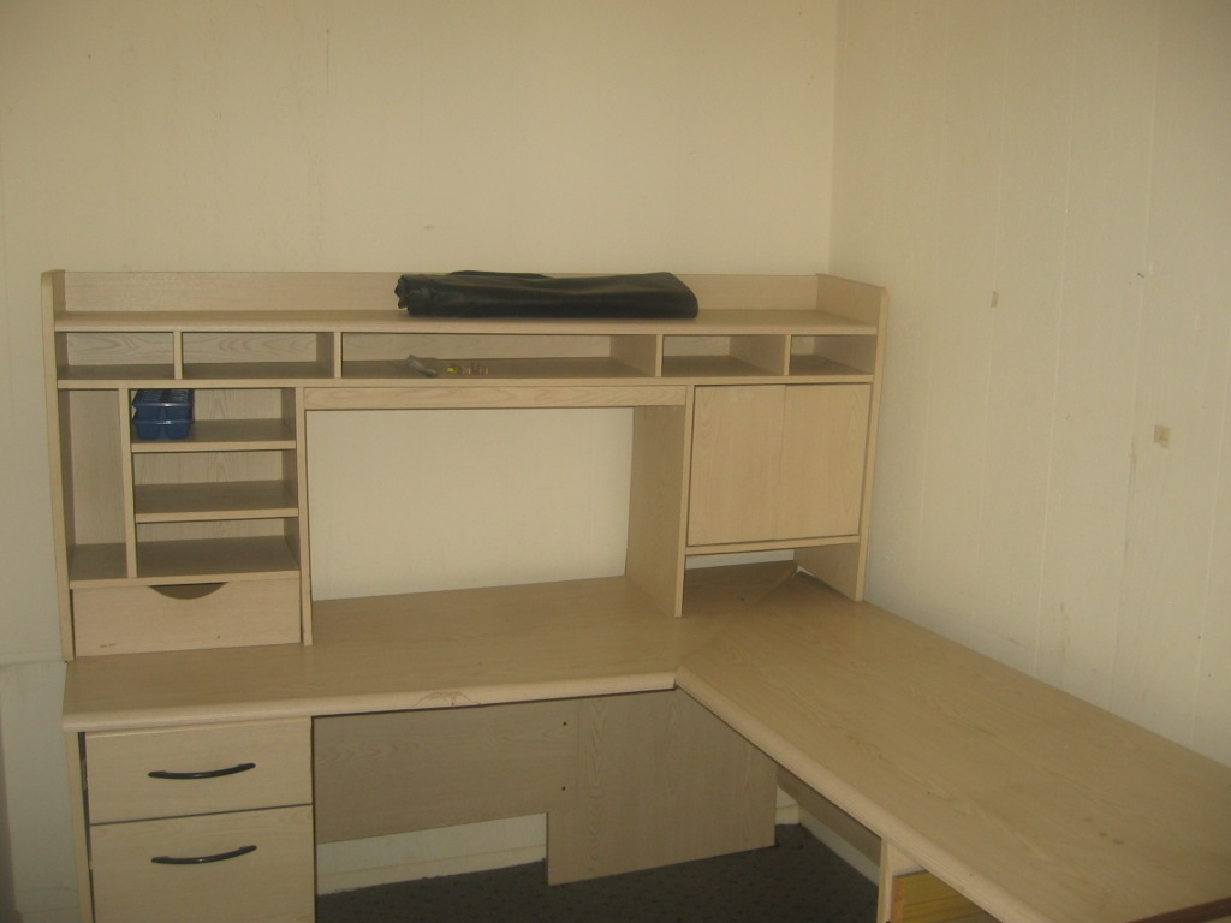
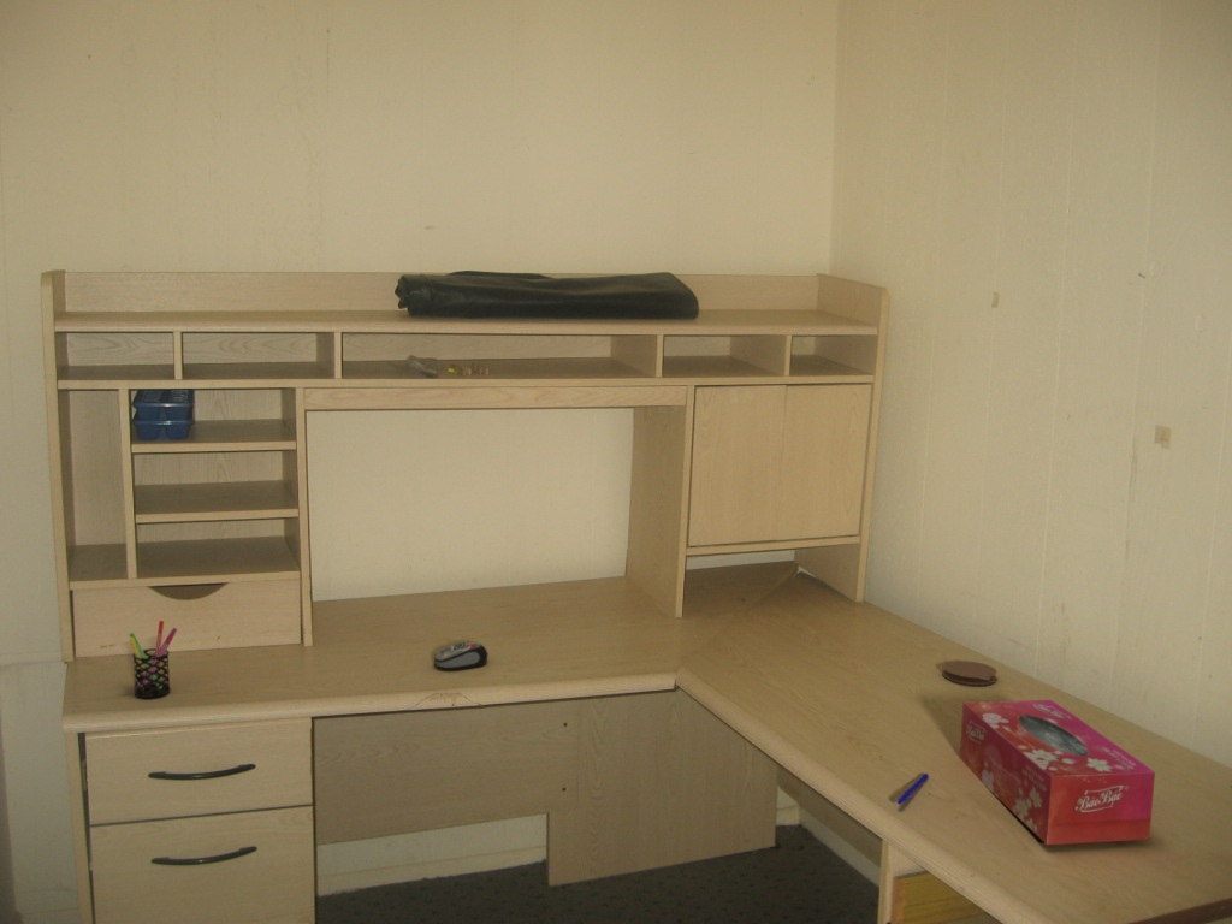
+ coaster [941,659,997,686]
+ computer mouse [433,640,490,670]
+ tissue box [959,699,1156,846]
+ pen [895,772,929,806]
+ pen holder [128,620,178,699]
